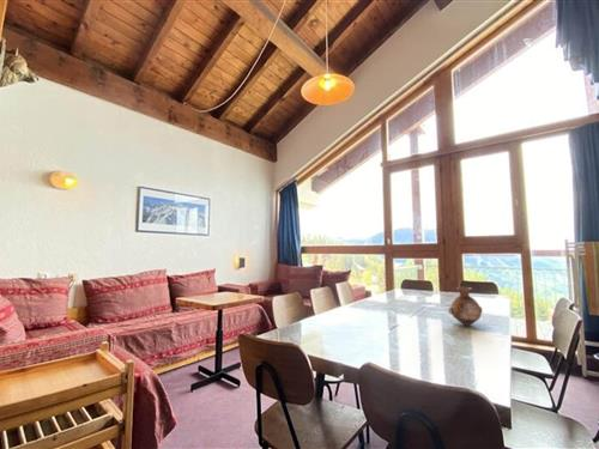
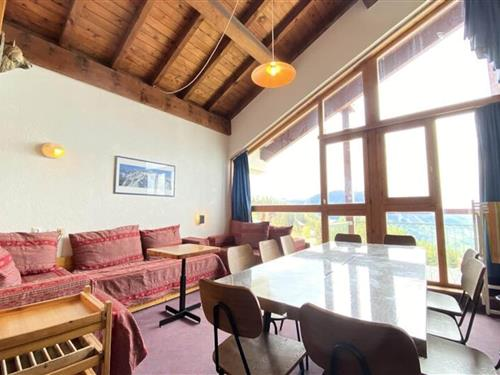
- vase [448,286,484,327]
